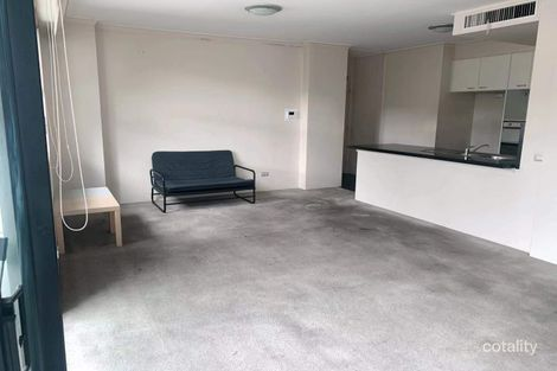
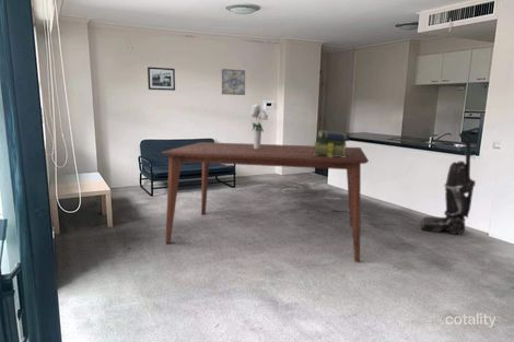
+ vacuum cleaner [420,127,480,236]
+ stack of books [314,129,351,157]
+ bouquet [249,103,269,149]
+ wall art [221,68,246,96]
+ picture frame [147,66,176,92]
+ dining table [160,141,370,262]
